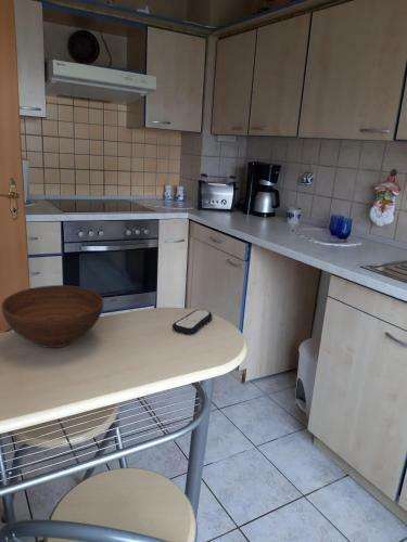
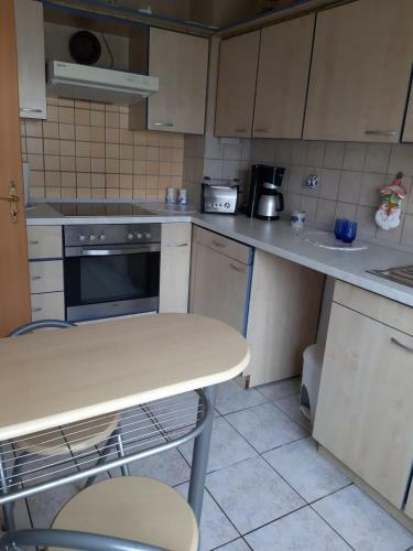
- remote control [171,309,214,335]
- bowl [0,284,104,349]
